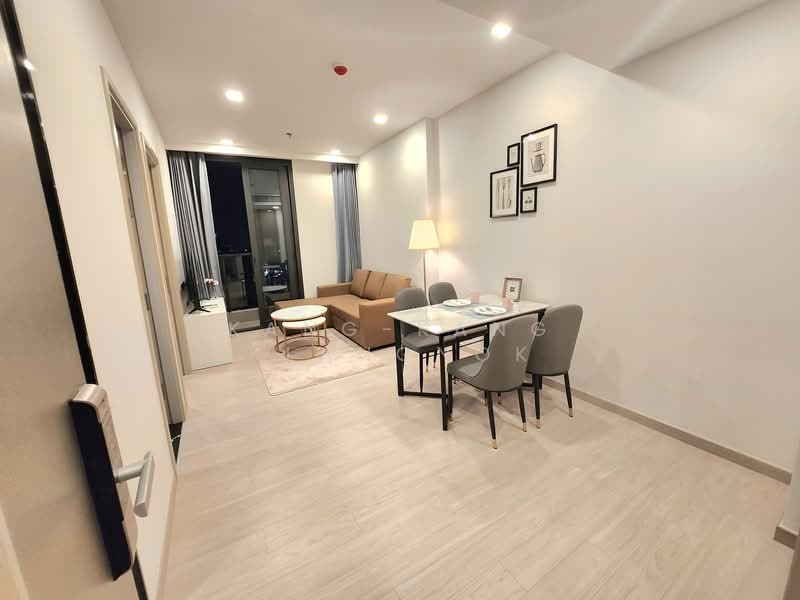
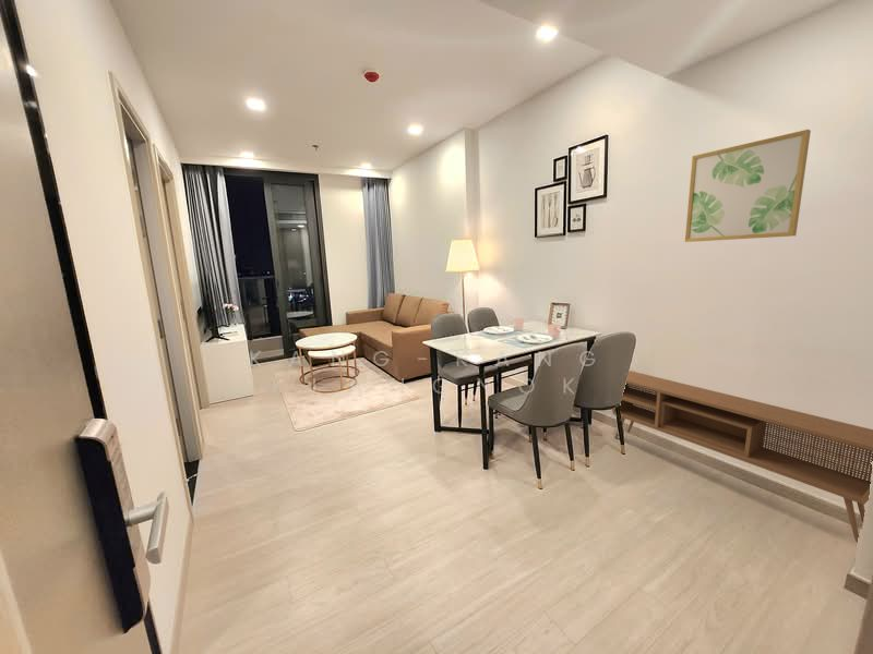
+ wall art [684,129,812,243]
+ media console [611,370,873,544]
